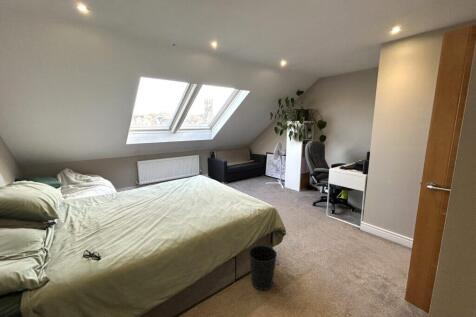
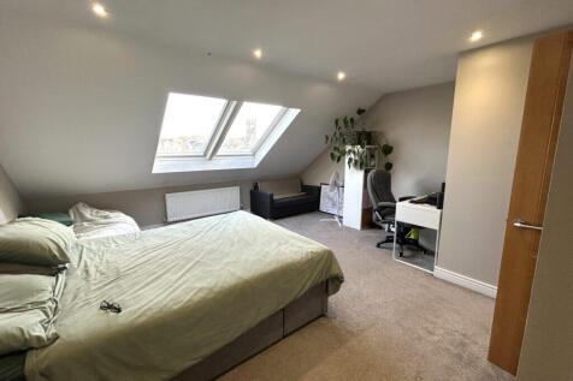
- wastebasket [248,244,278,291]
